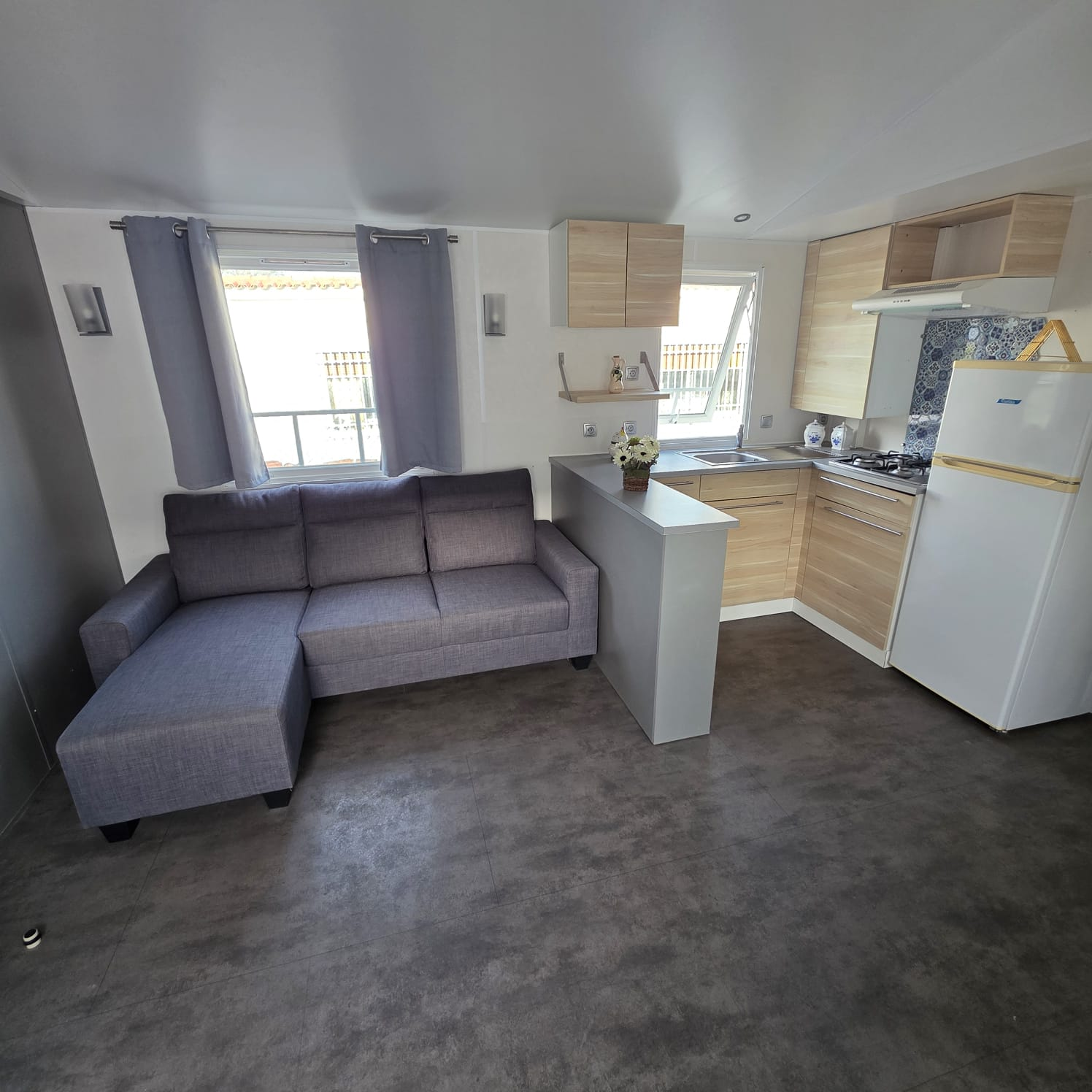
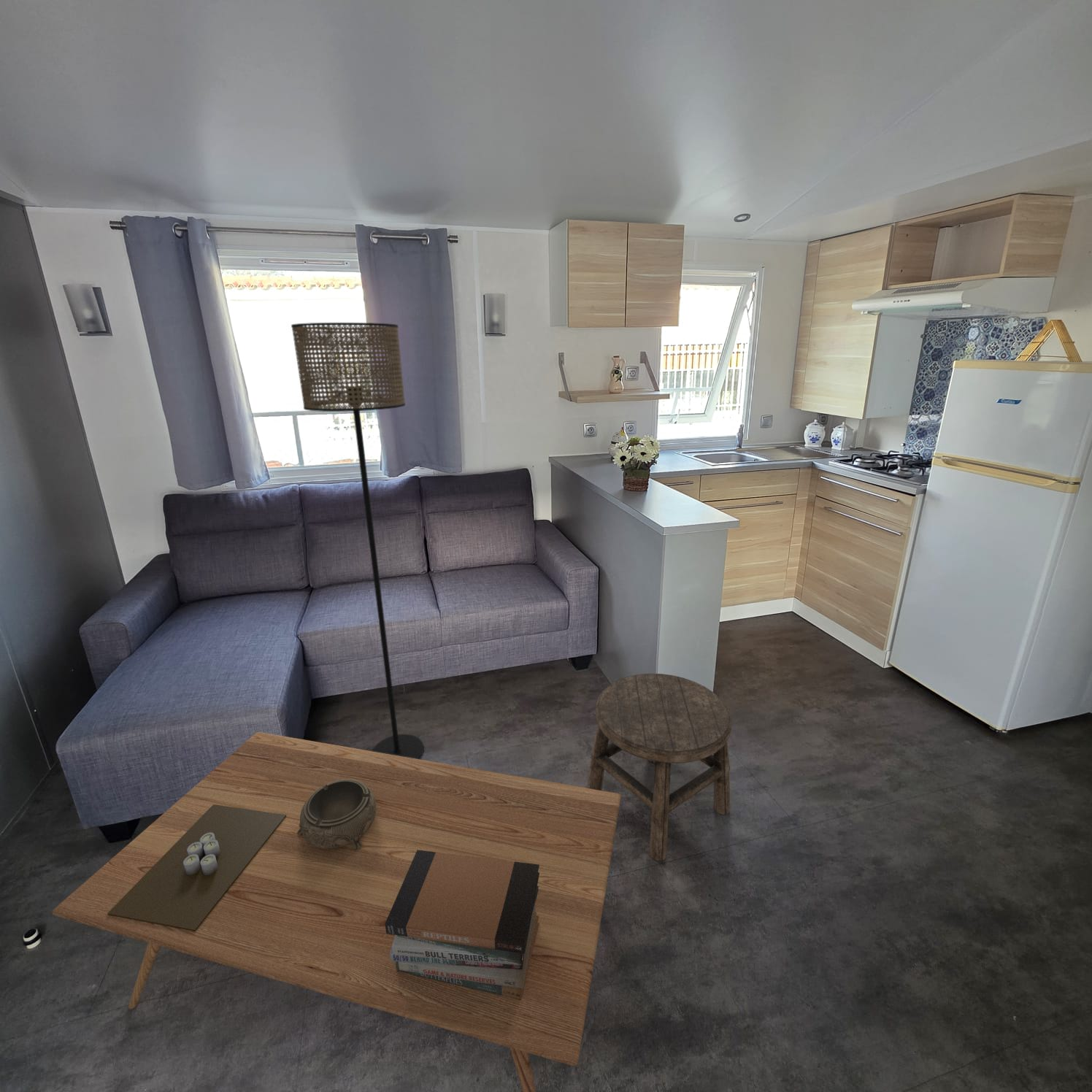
+ candle [107,804,286,931]
+ coffee table [52,731,621,1092]
+ floor lamp [291,322,424,759]
+ decorative bowl [297,779,376,850]
+ book stack [385,850,539,1000]
+ stool [586,673,732,862]
